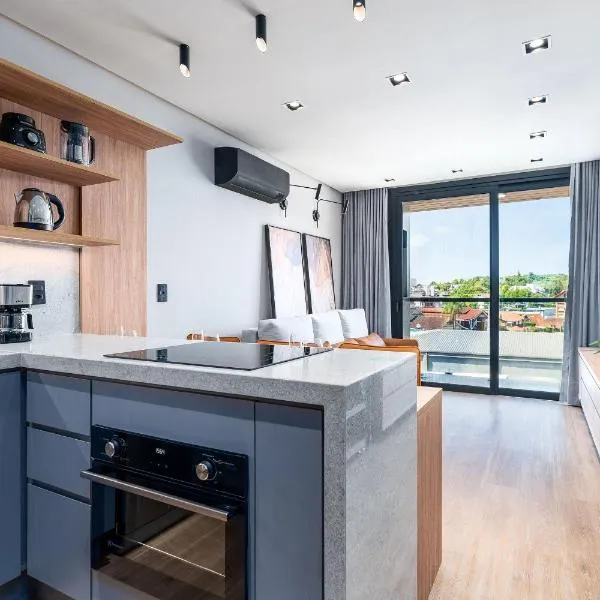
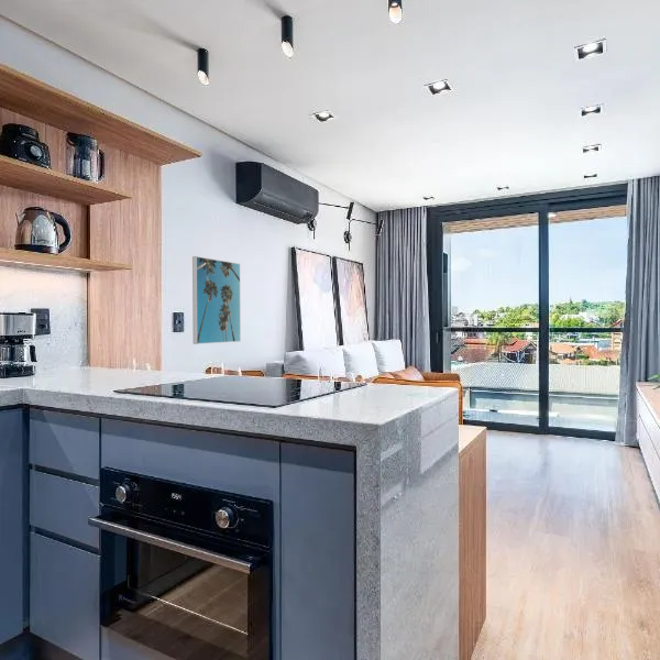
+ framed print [191,255,242,345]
